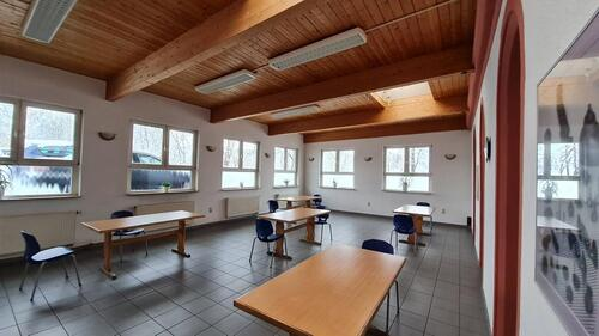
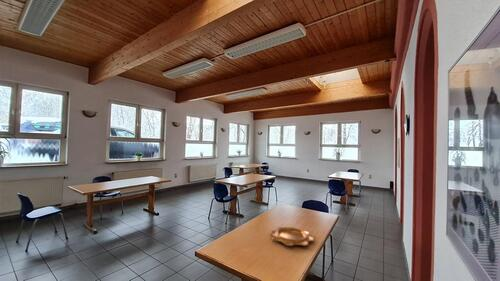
+ decorative bowl [269,226,315,247]
